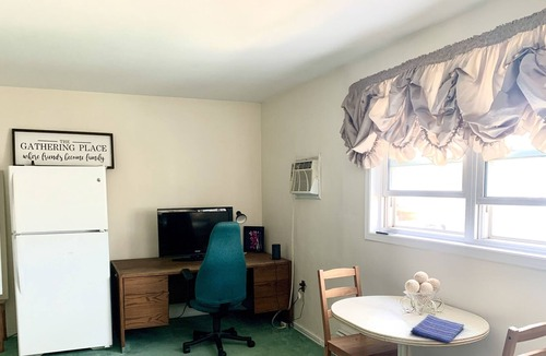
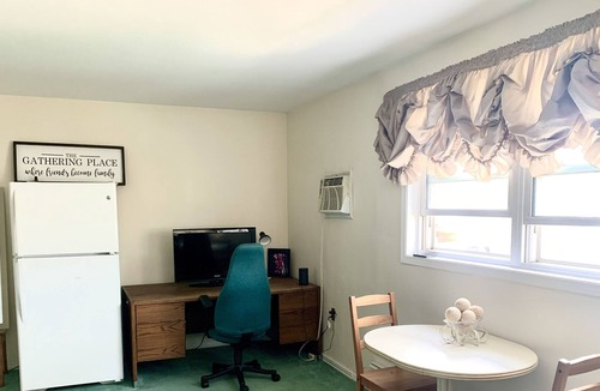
- dish towel [410,313,465,345]
